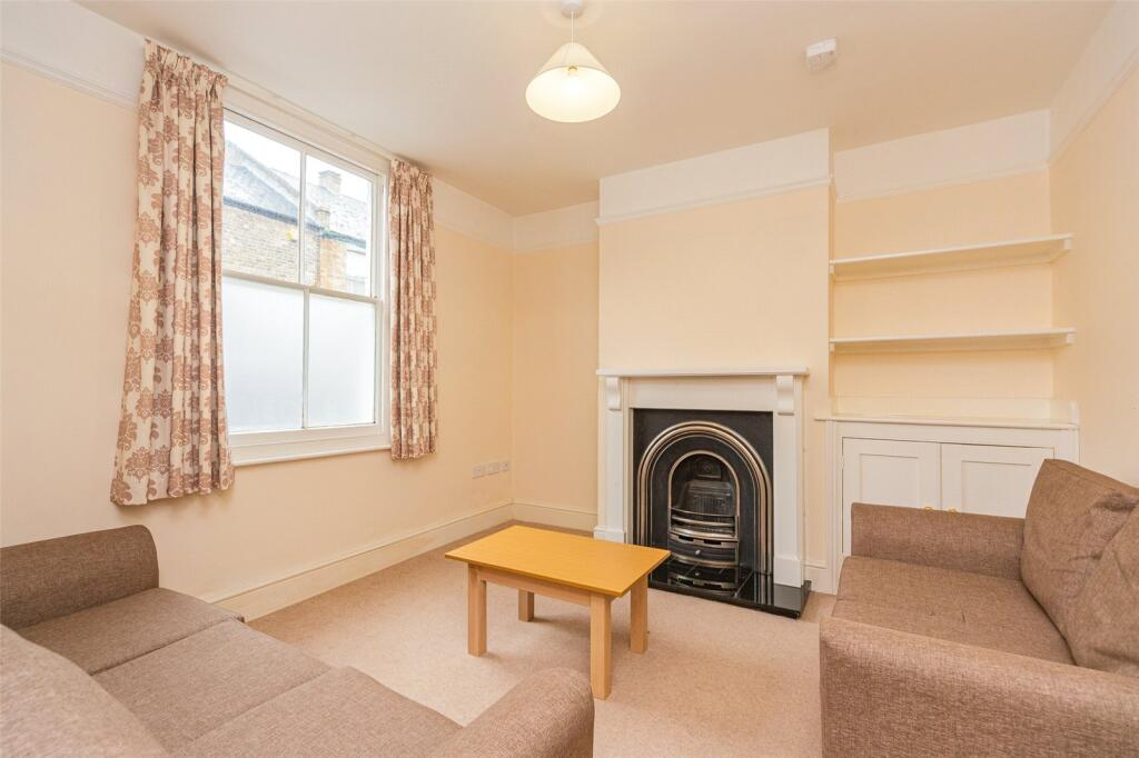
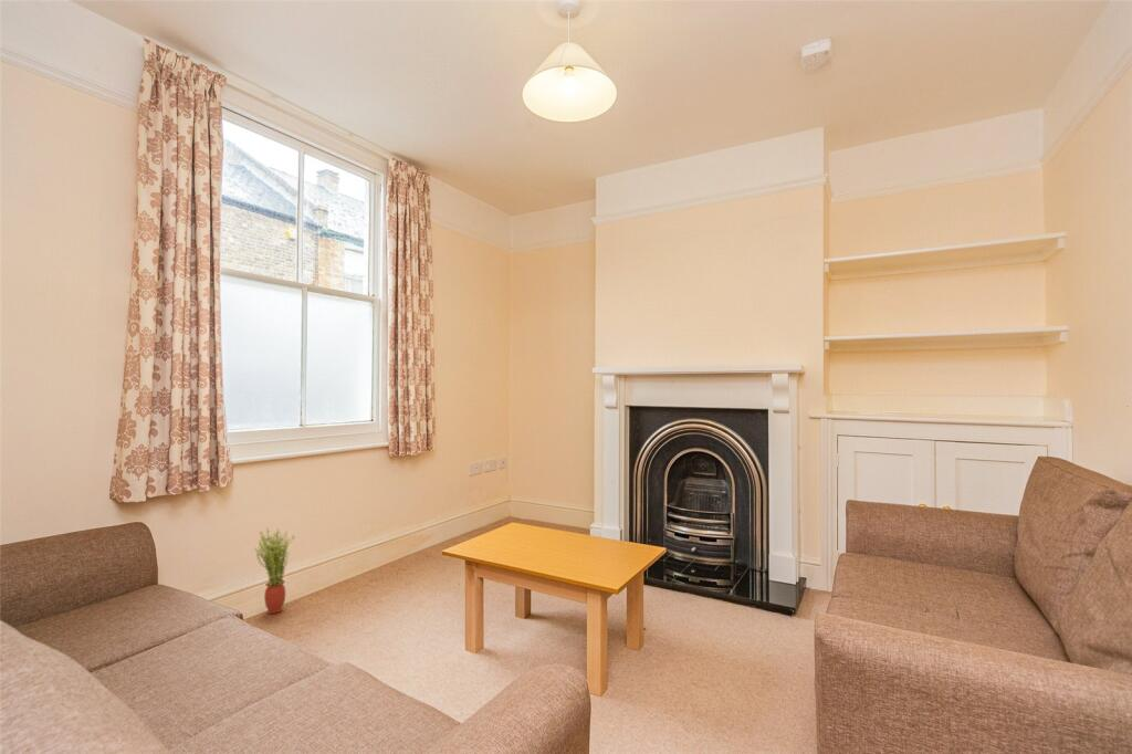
+ potted plant [253,526,296,615]
